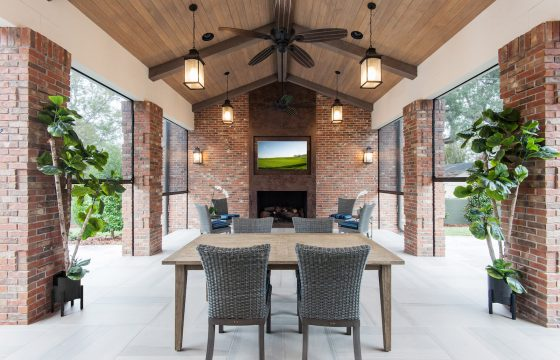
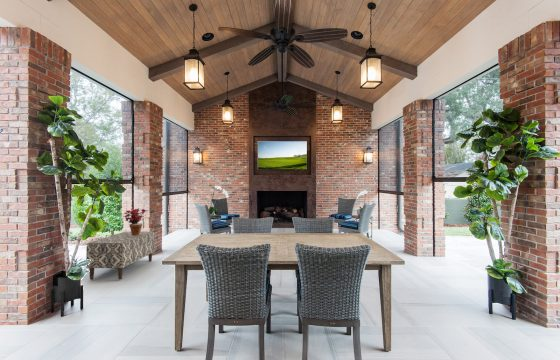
+ bench [85,231,156,280]
+ potted plant [122,207,149,235]
